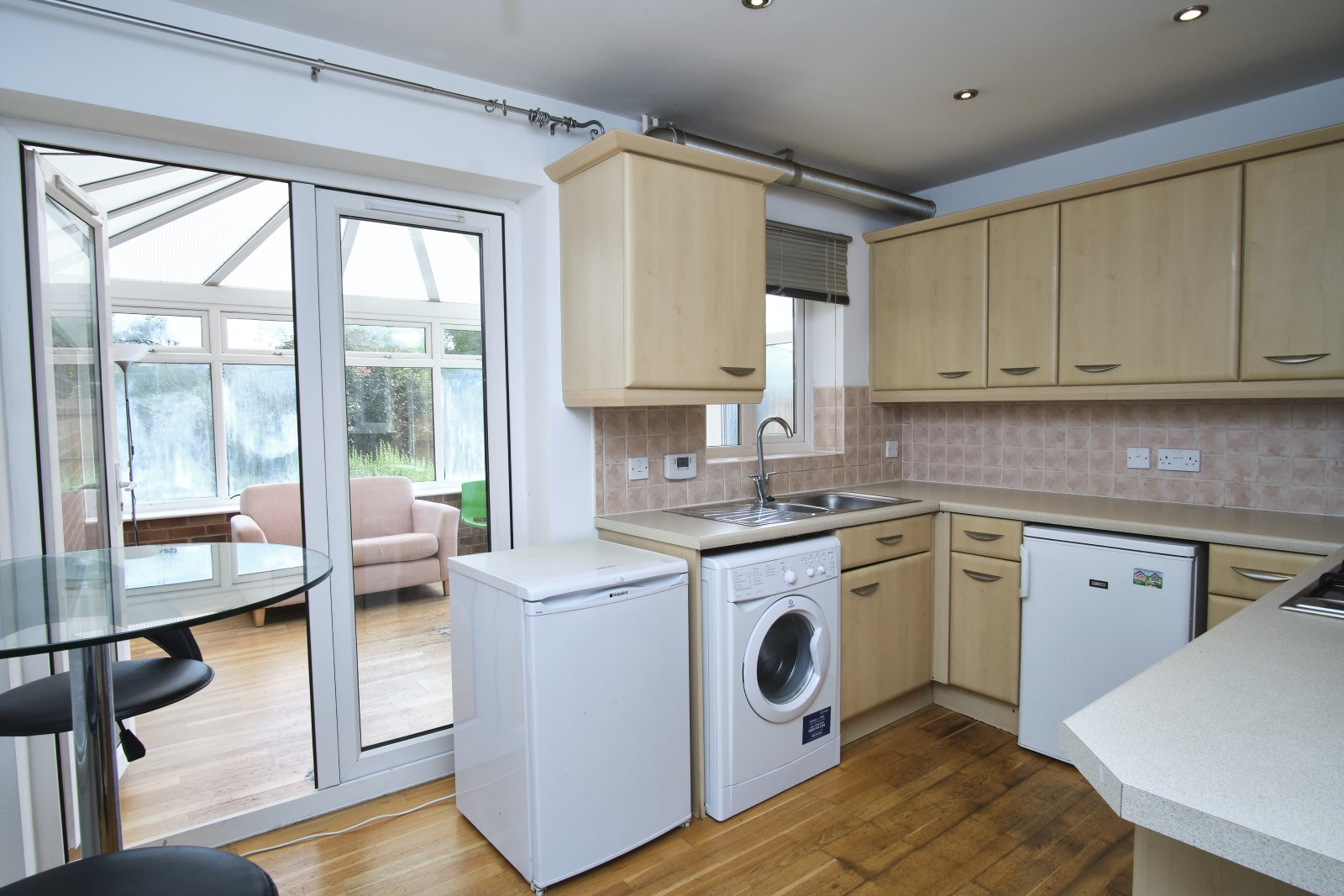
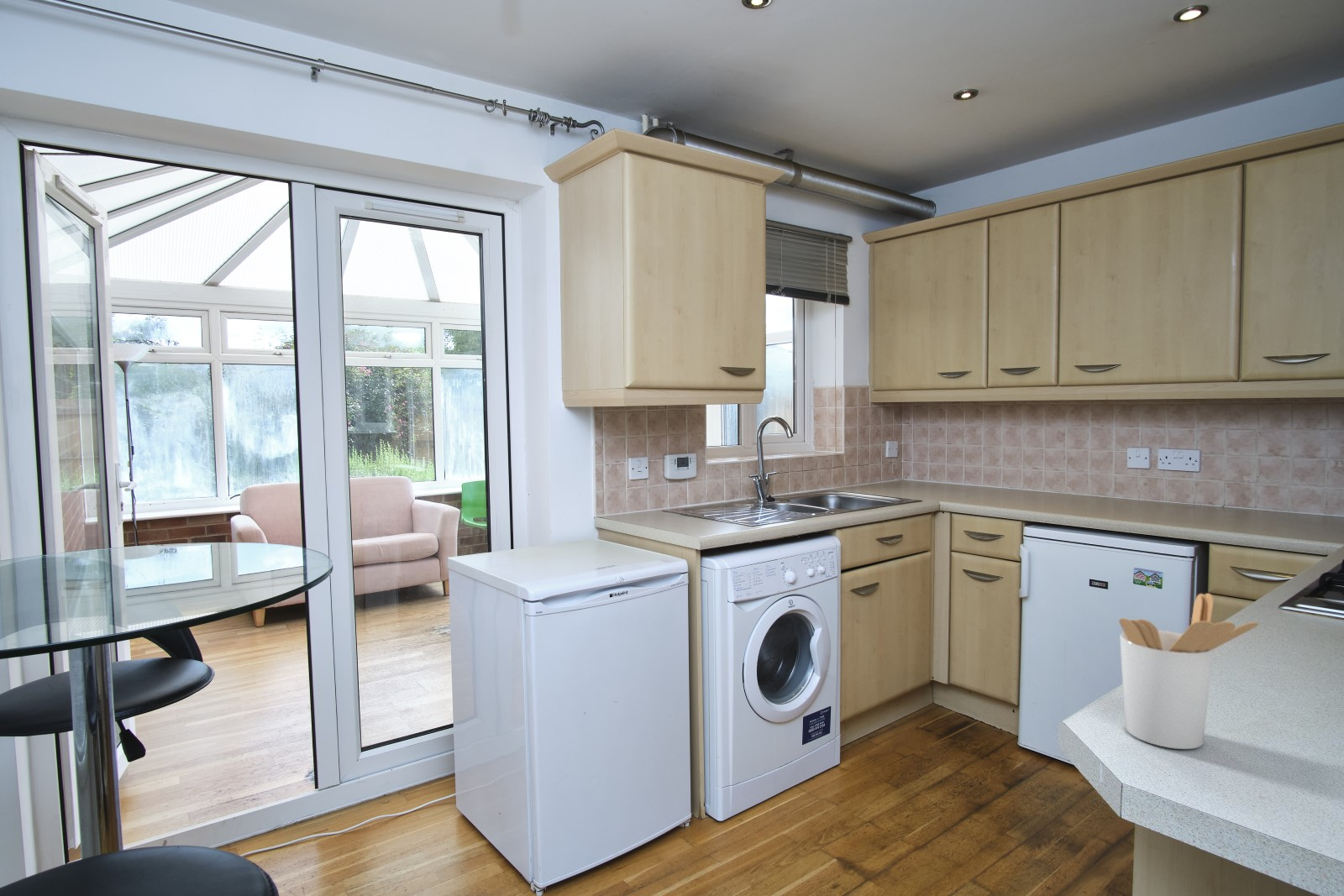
+ utensil holder [1118,592,1260,750]
